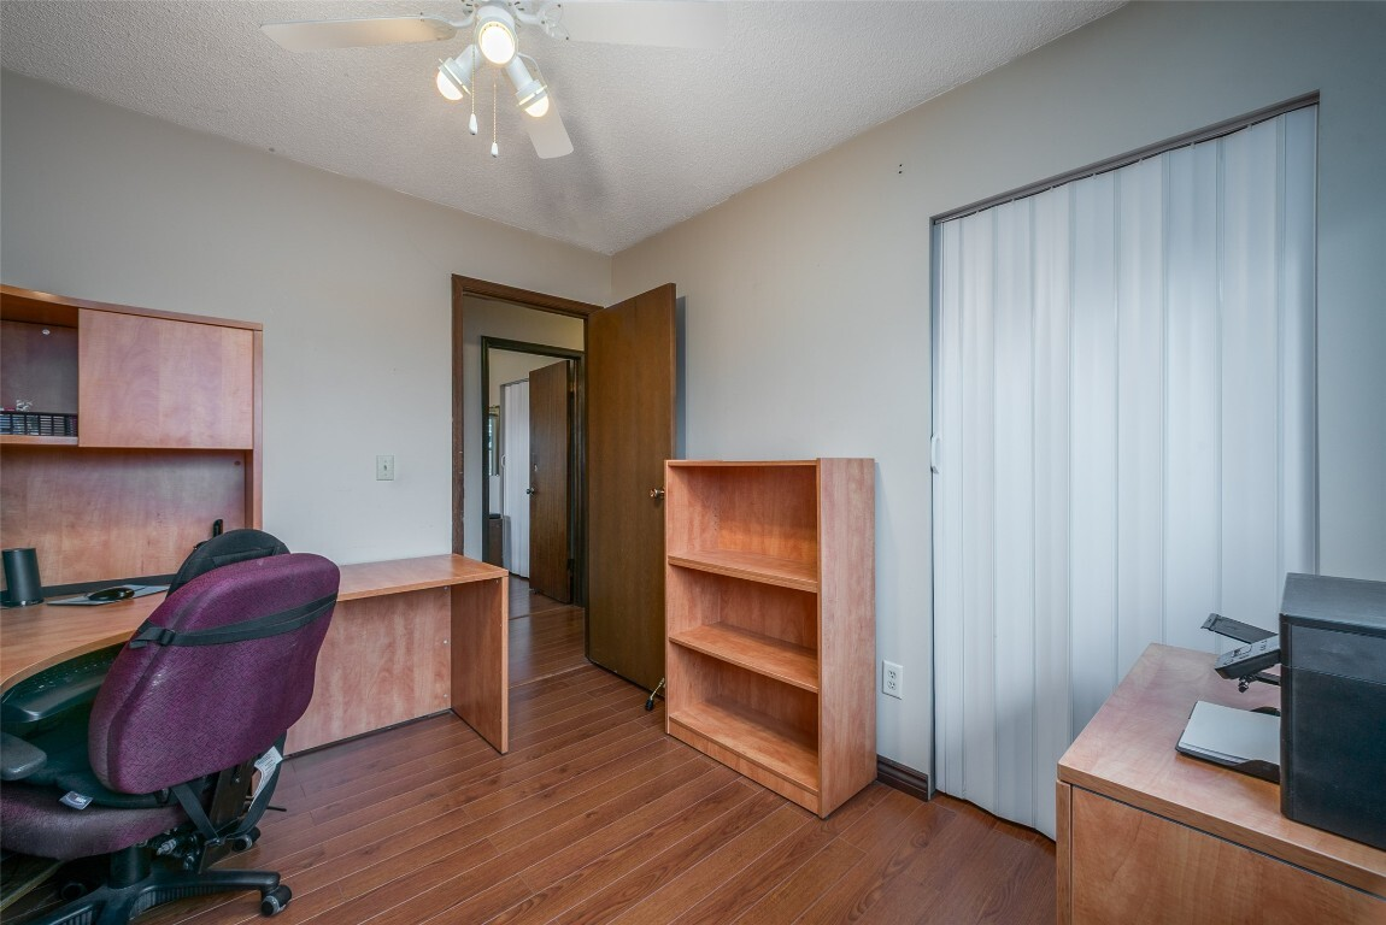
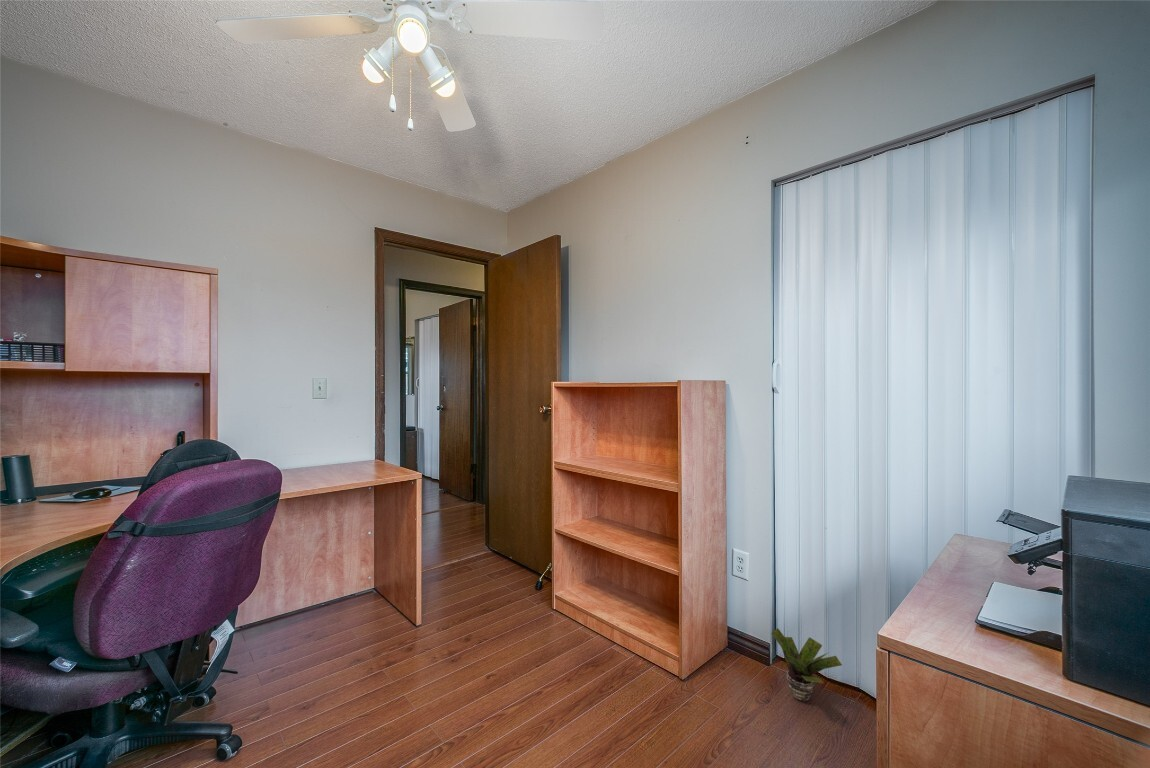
+ potted plant [771,627,843,703]
